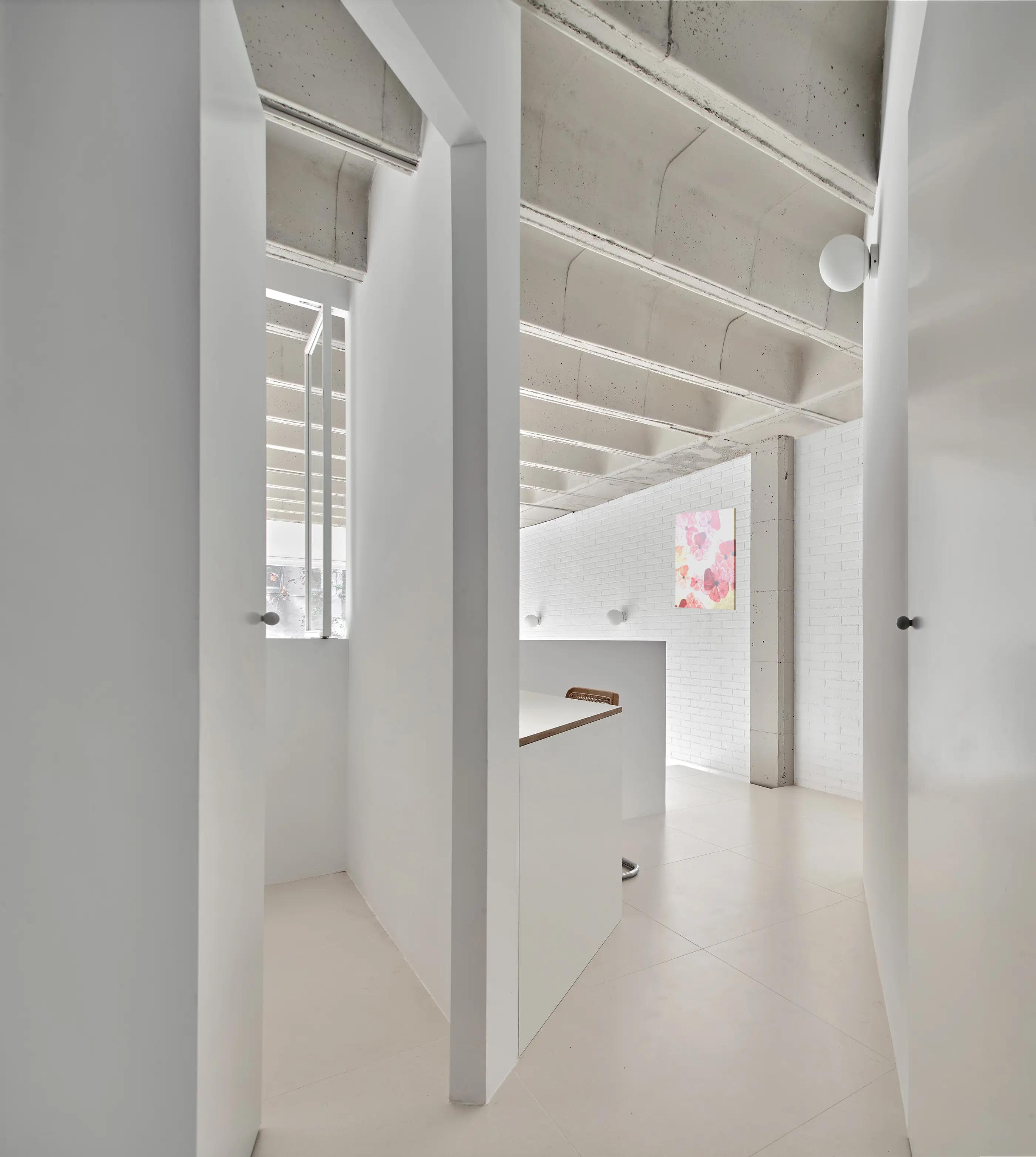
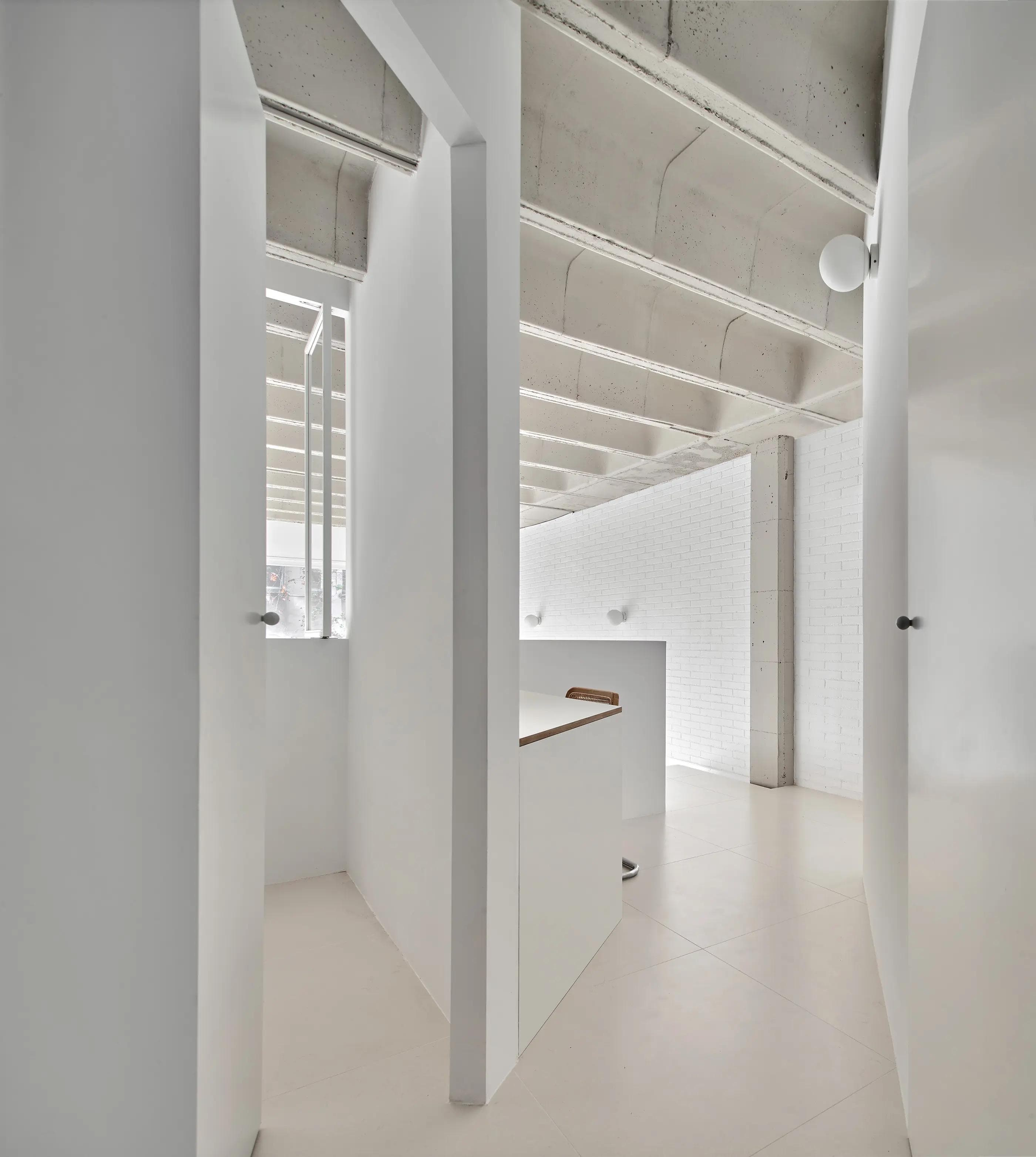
- wall art [675,508,736,611]
